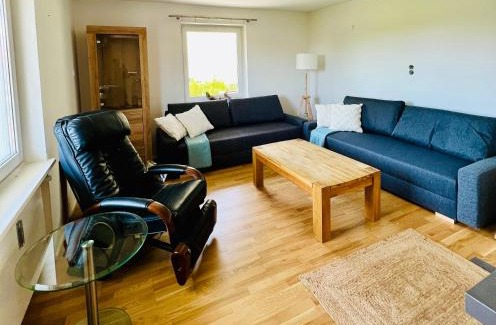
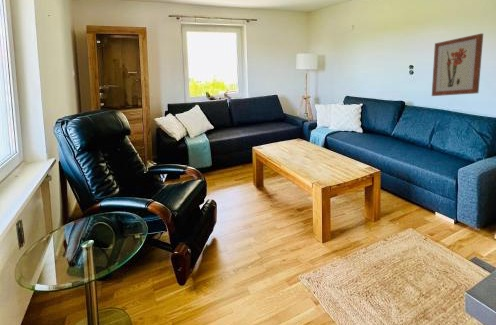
+ wall art [431,32,484,97]
